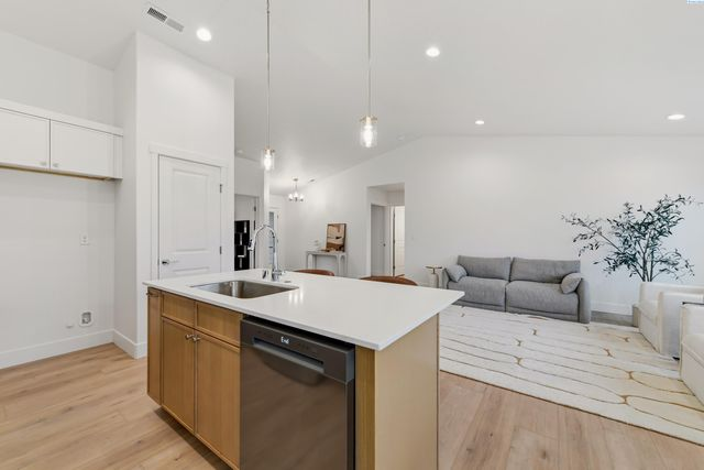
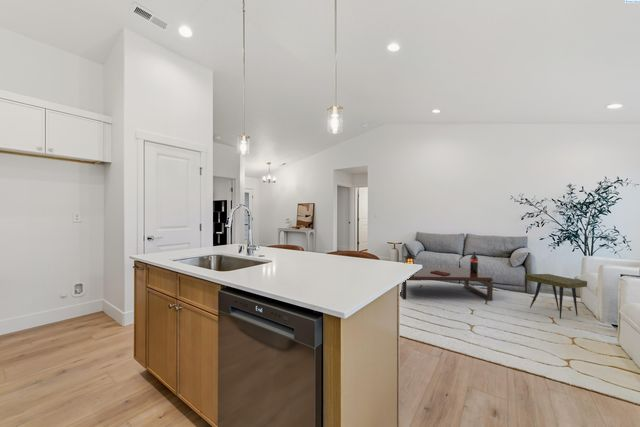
+ side table [524,273,588,320]
+ coffee table [399,251,494,301]
